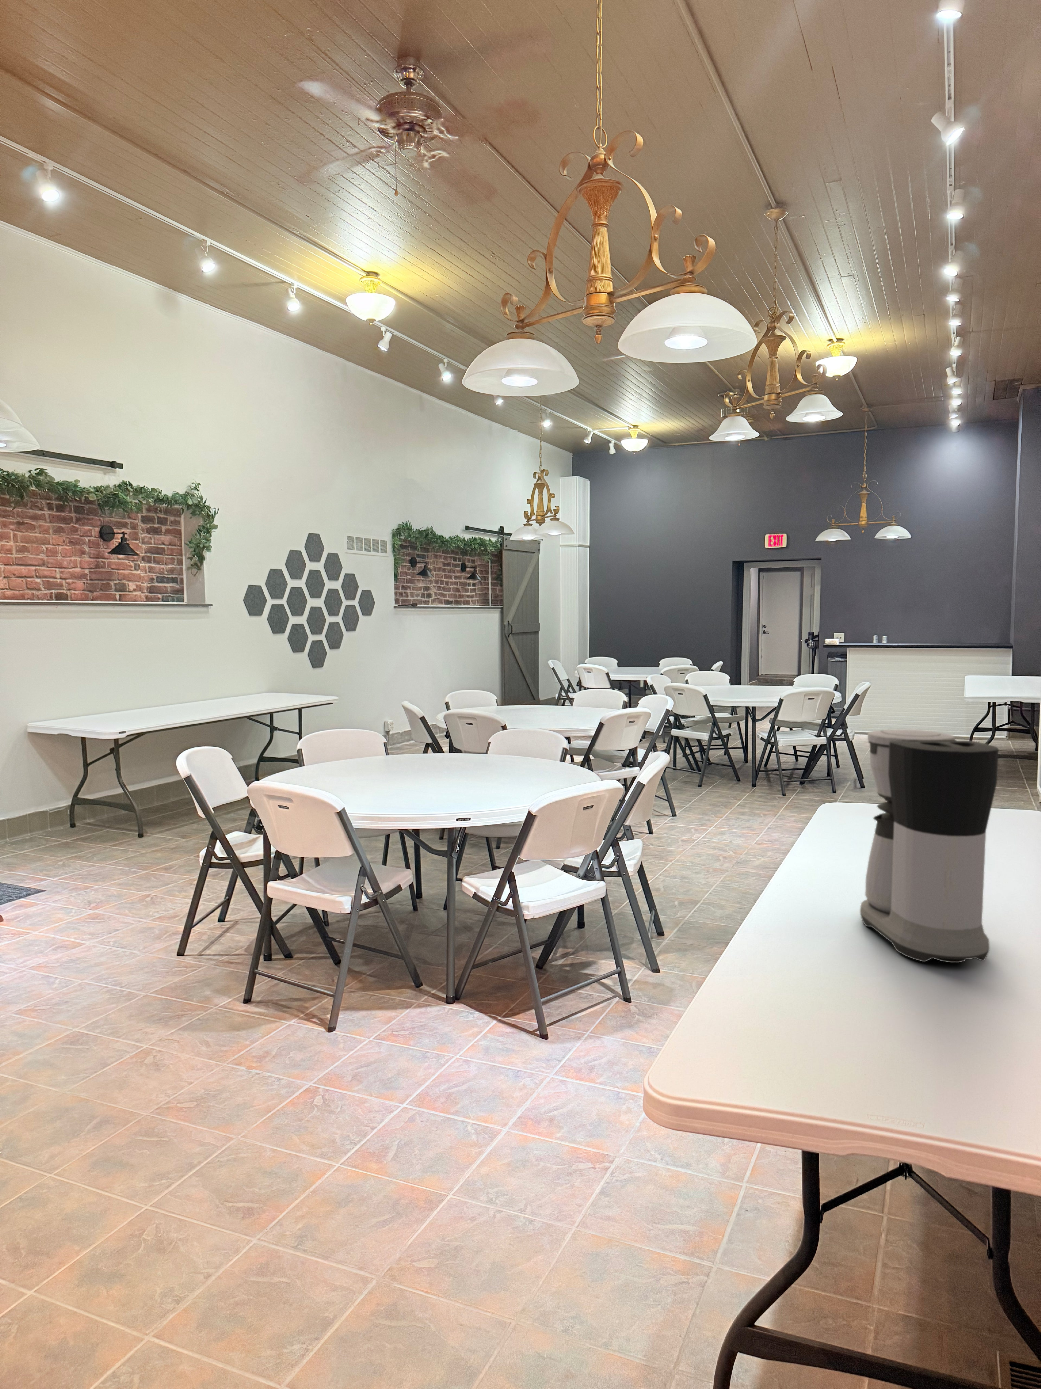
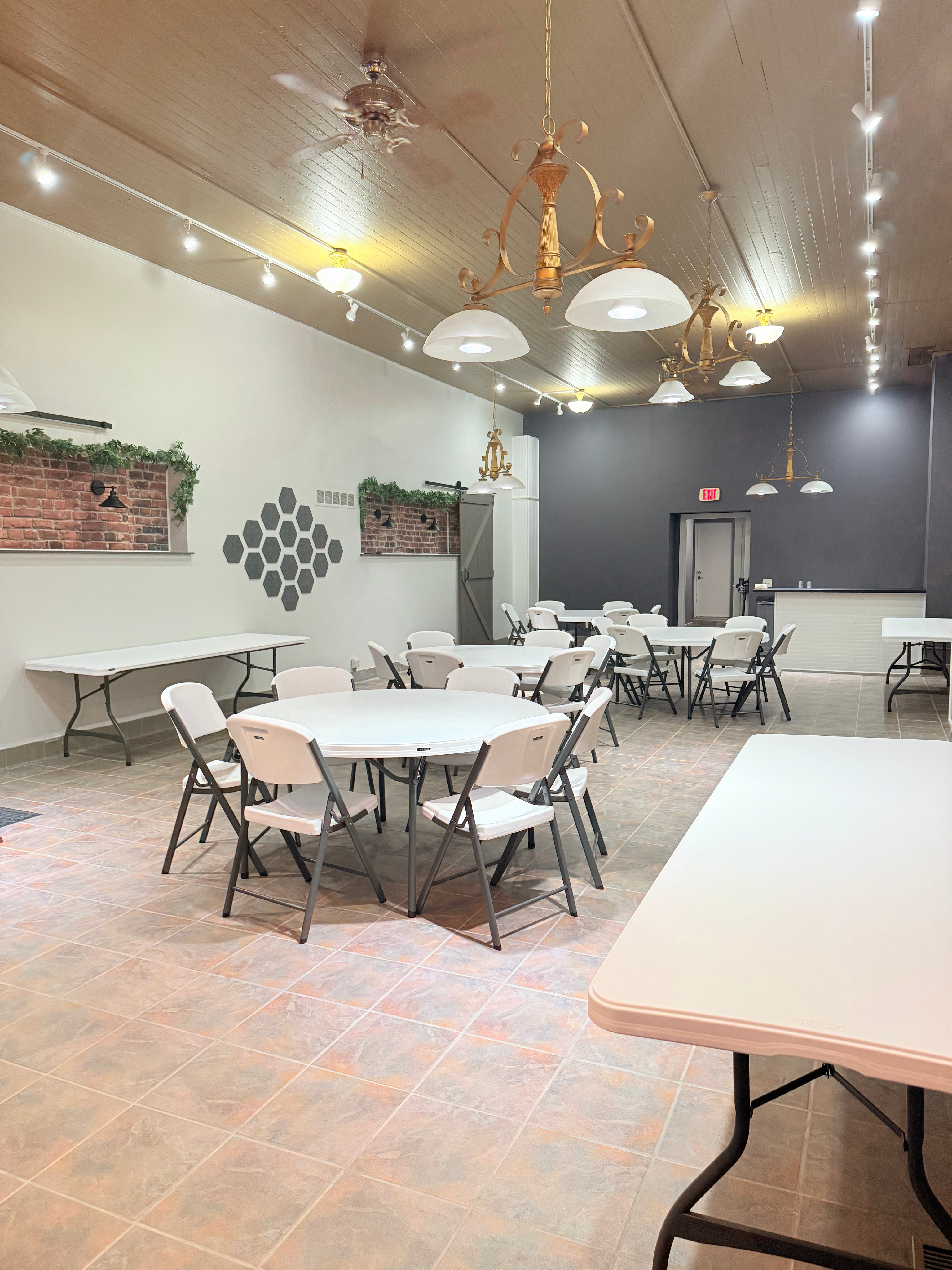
- coffee maker [859,729,999,964]
